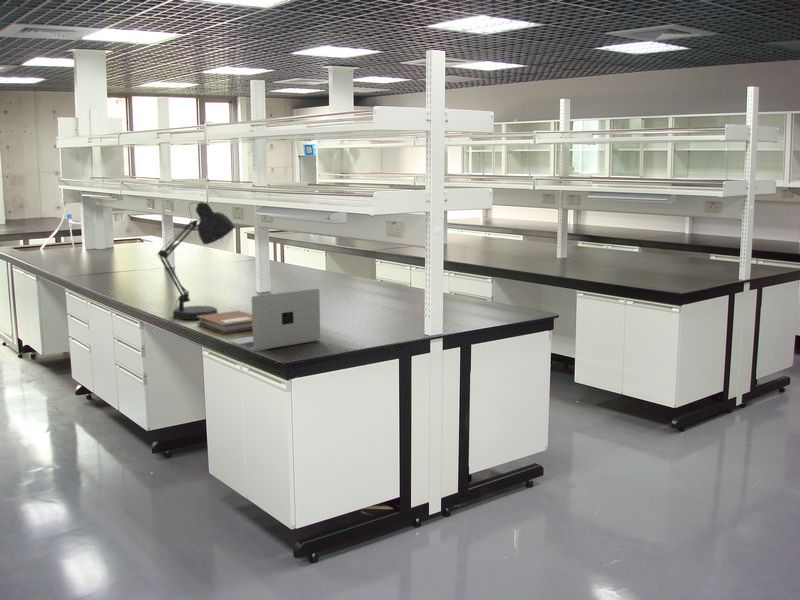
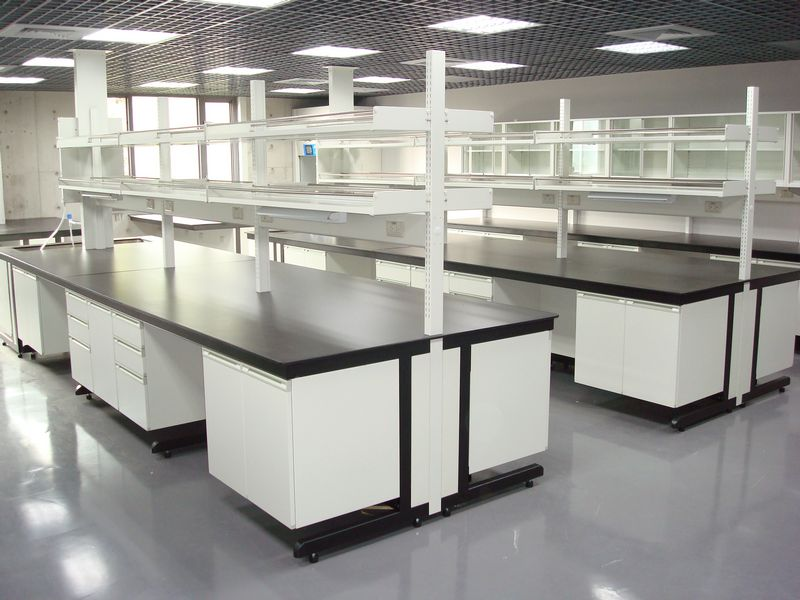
- notebook [196,310,253,335]
- laptop [228,288,321,352]
- desk lamp [156,201,236,323]
